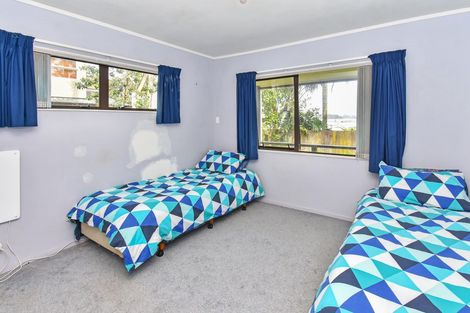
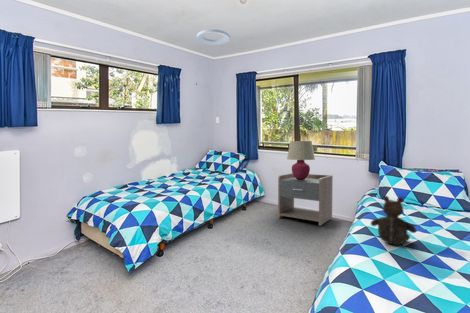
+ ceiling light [196,28,231,46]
+ nightstand [277,172,334,227]
+ teddy bear [370,195,417,246]
+ table lamp [286,140,316,180]
